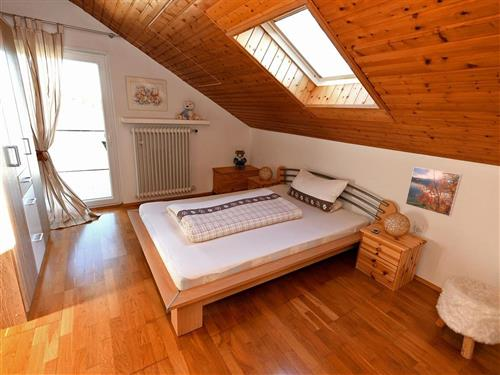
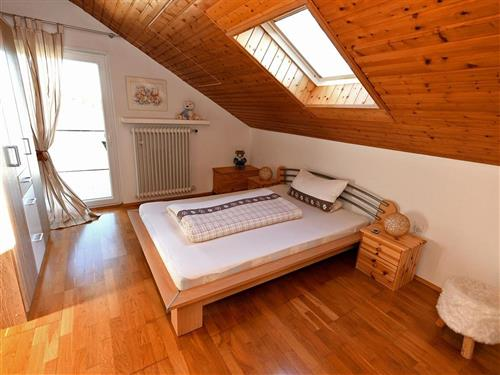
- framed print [404,166,463,218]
